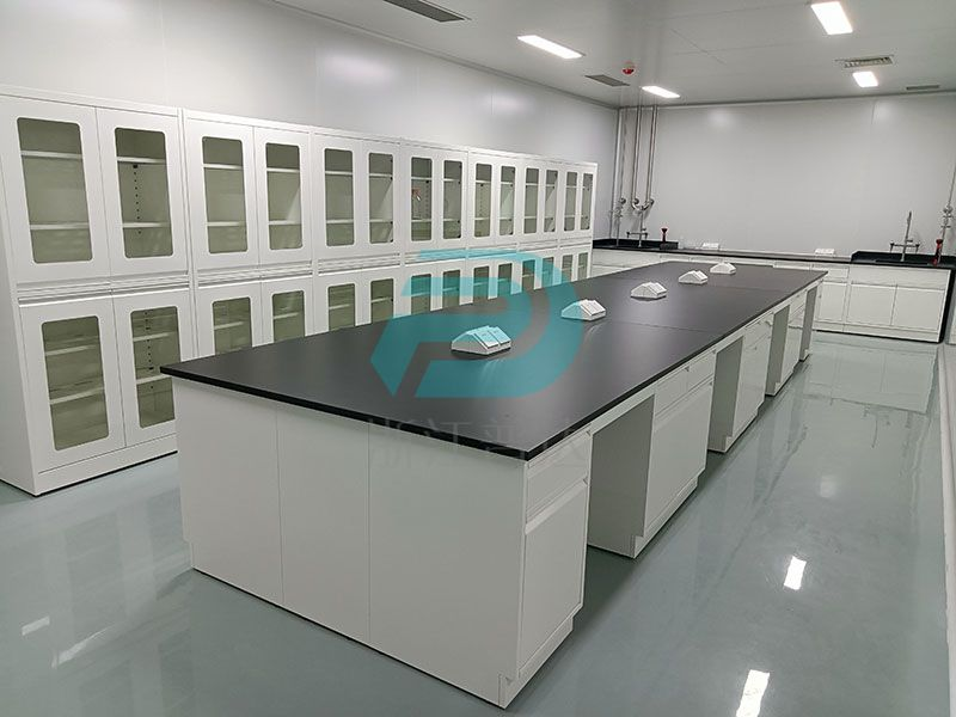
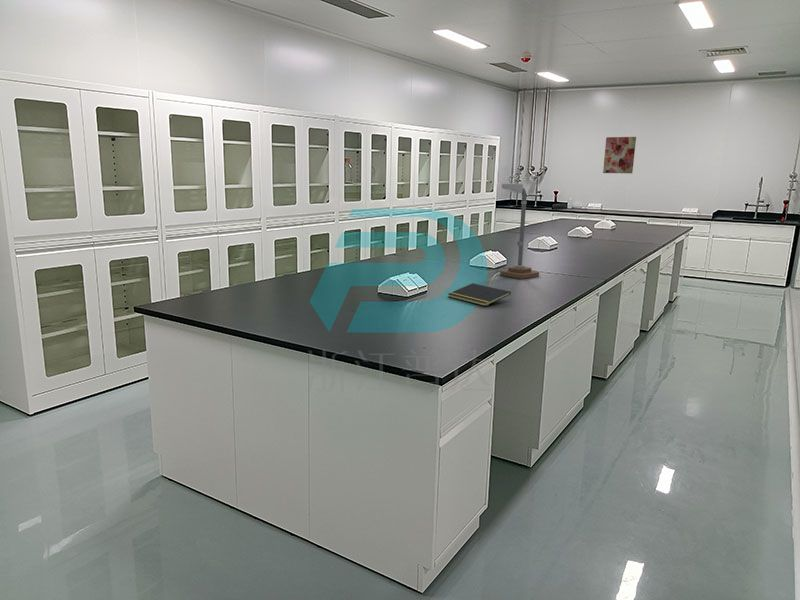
+ wall art [602,136,637,174]
+ desk lamp [499,182,540,280]
+ notepad [447,282,512,307]
